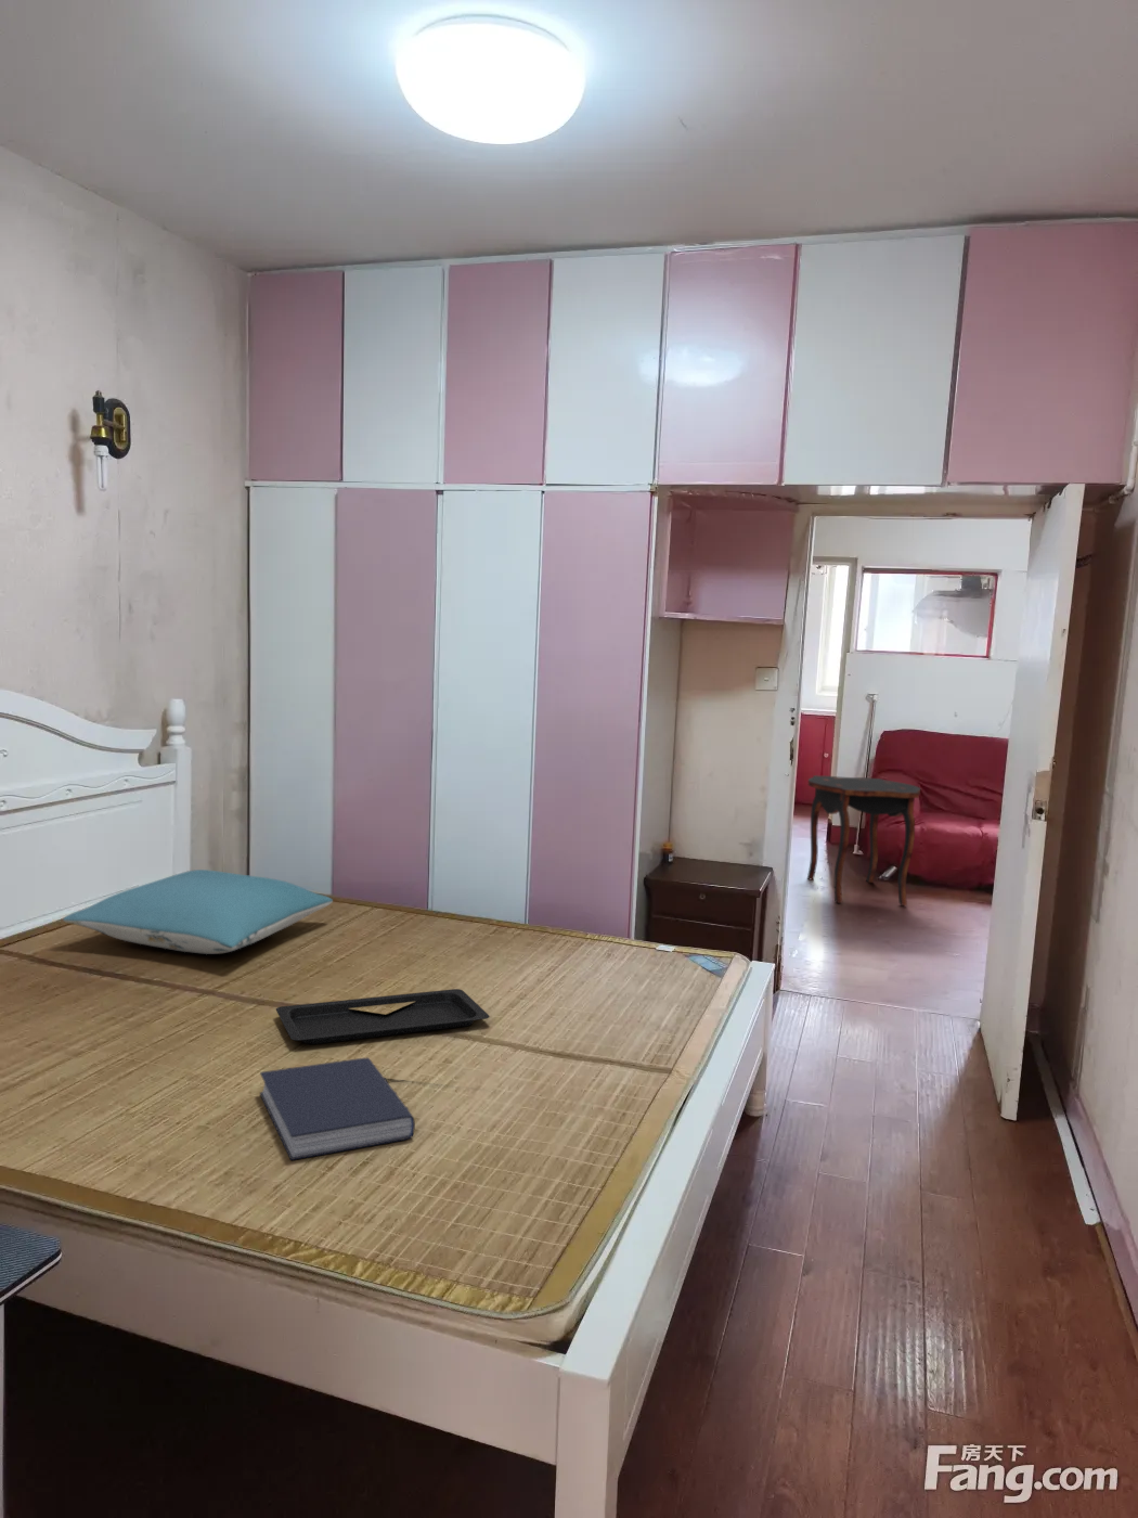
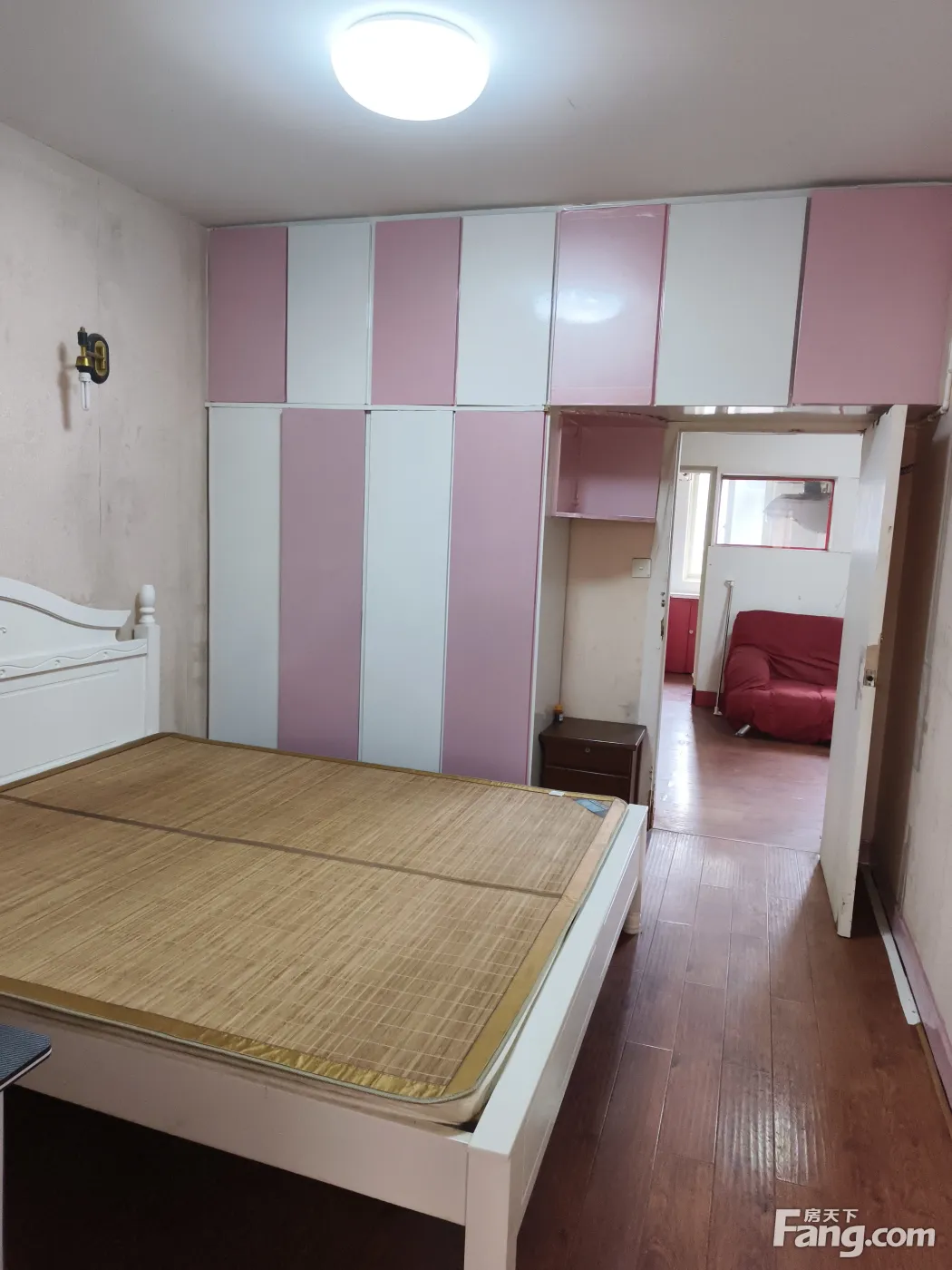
- serving tray [275,987,491,1045]
- side table [807,775,922,906]
- book [259,1057,416,1162]
- pillow [62,869,334,955]
